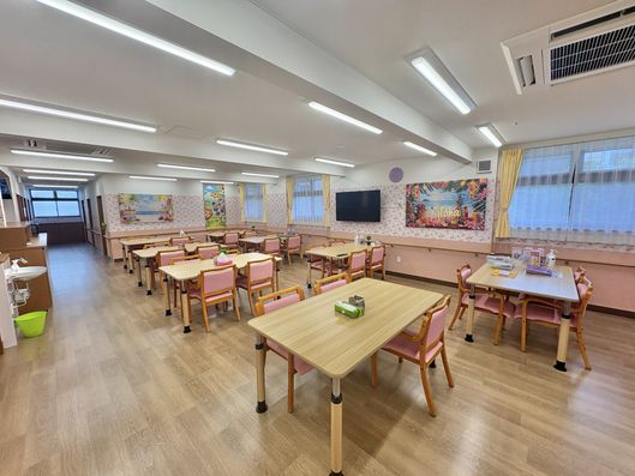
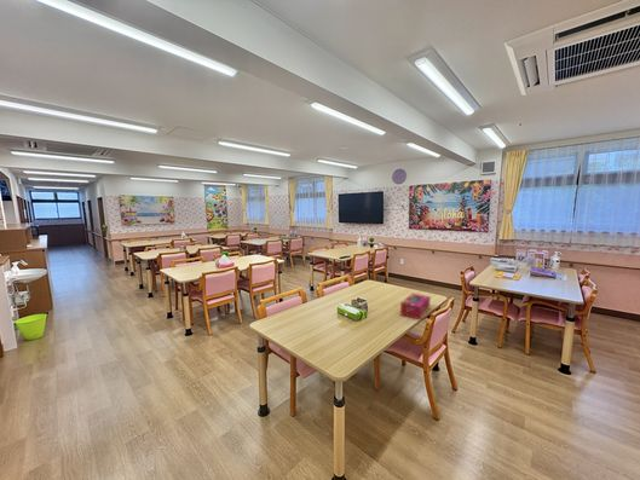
+ tissue box [399,293,432,320]
